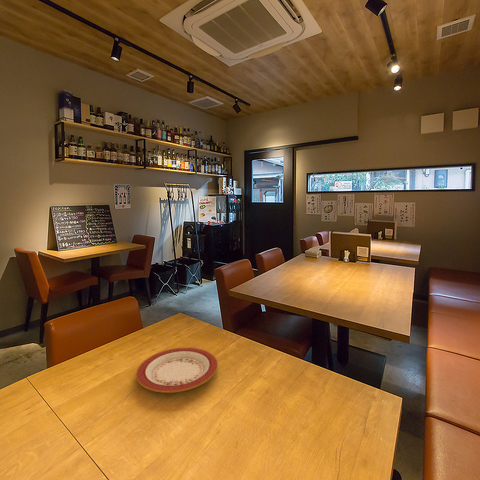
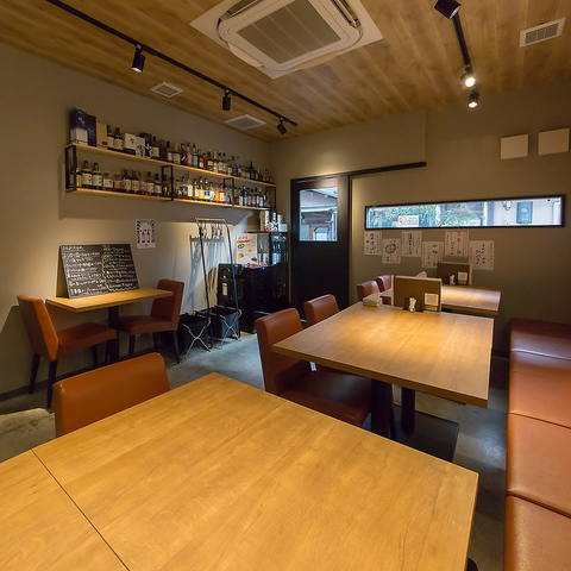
- plate [135,347,219,394]
